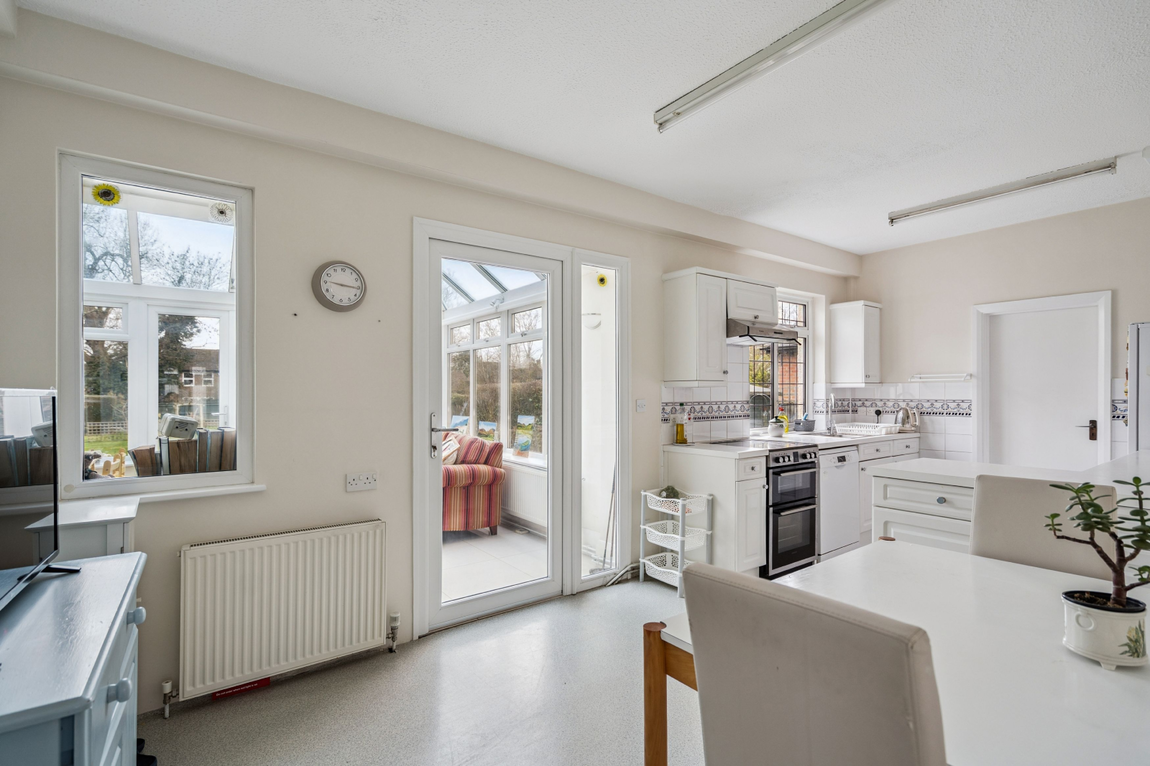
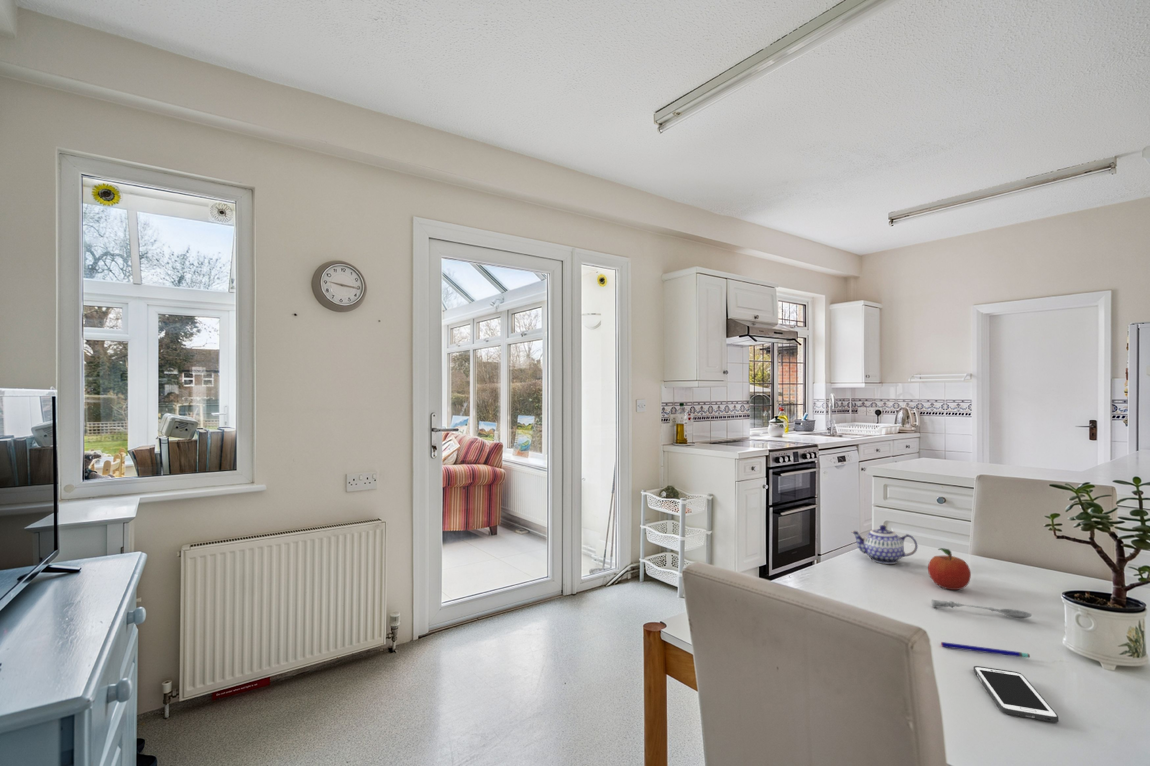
+ pen [940,641,1031,659]
+ teapot [850,524,919,565]
+ soupspoon [930,598,1033,619]
+ fruit [927,547,972,591]
+ cell phone [972,665,1060,723]
